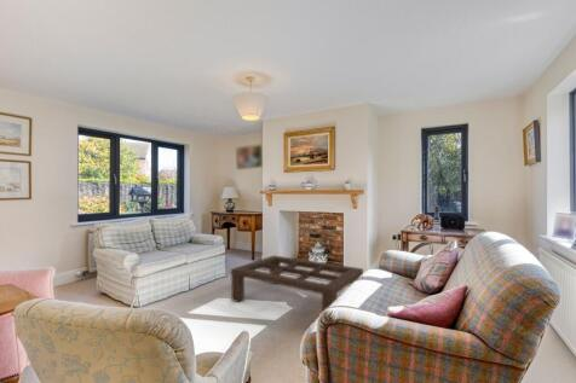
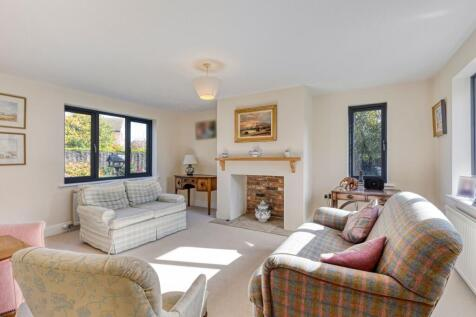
- coffee table [230,254,364,313]
